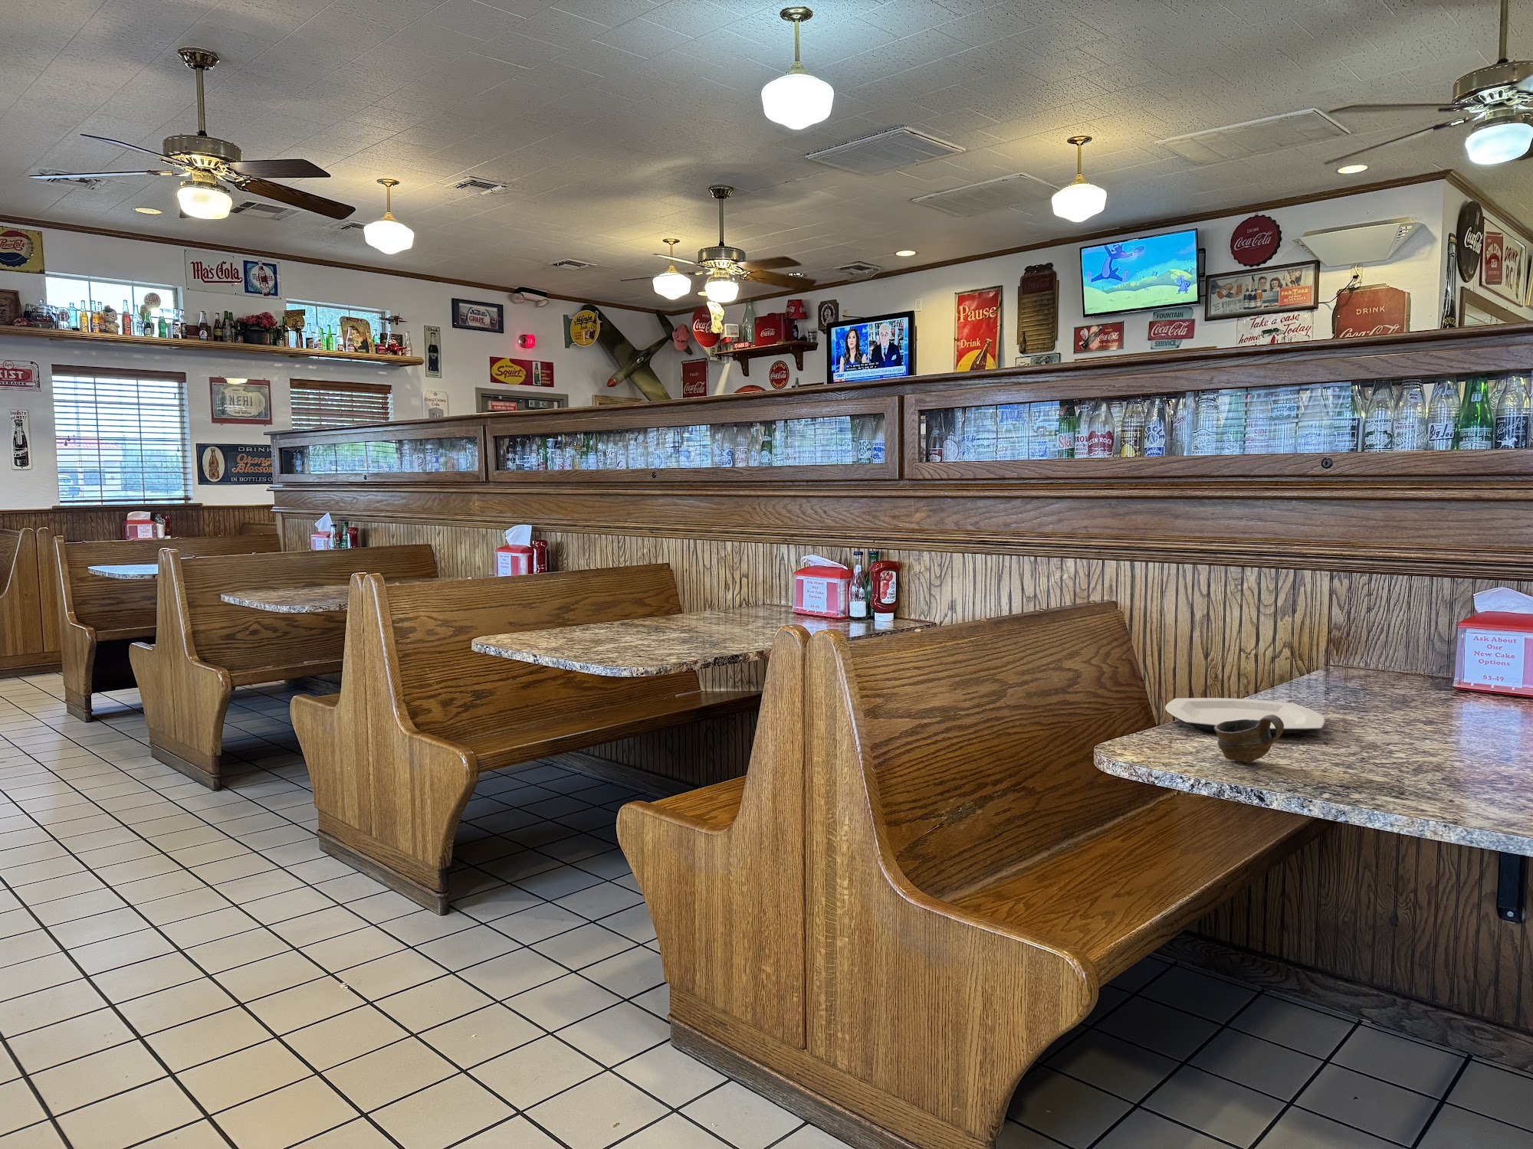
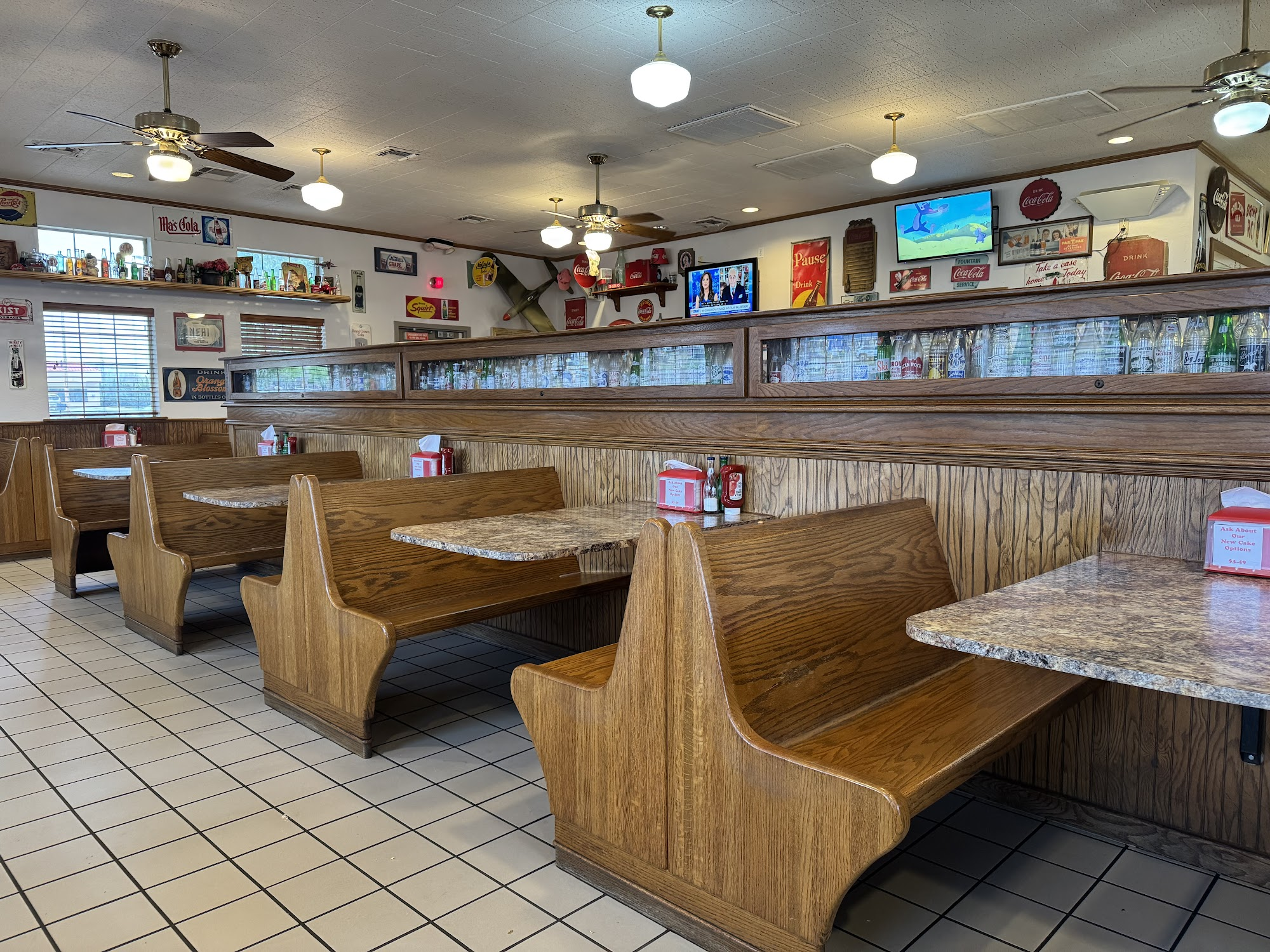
- plate [1165,698,1325,735]
- cup [1214,715,1284,763]
